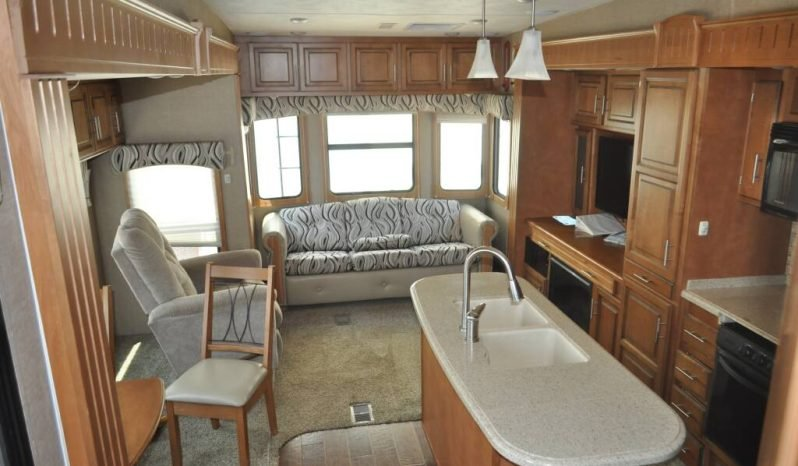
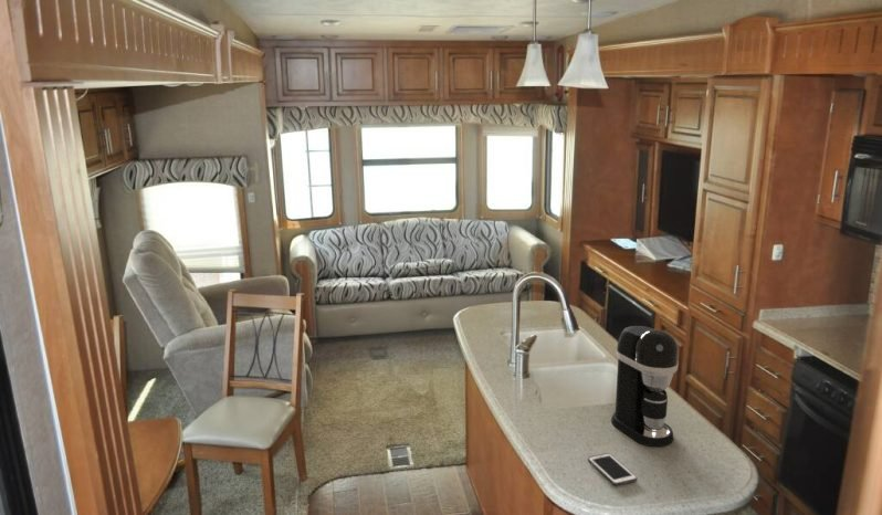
+ cell phone [587,452,638,486]
+ coffee maker [610,325,680,448]
